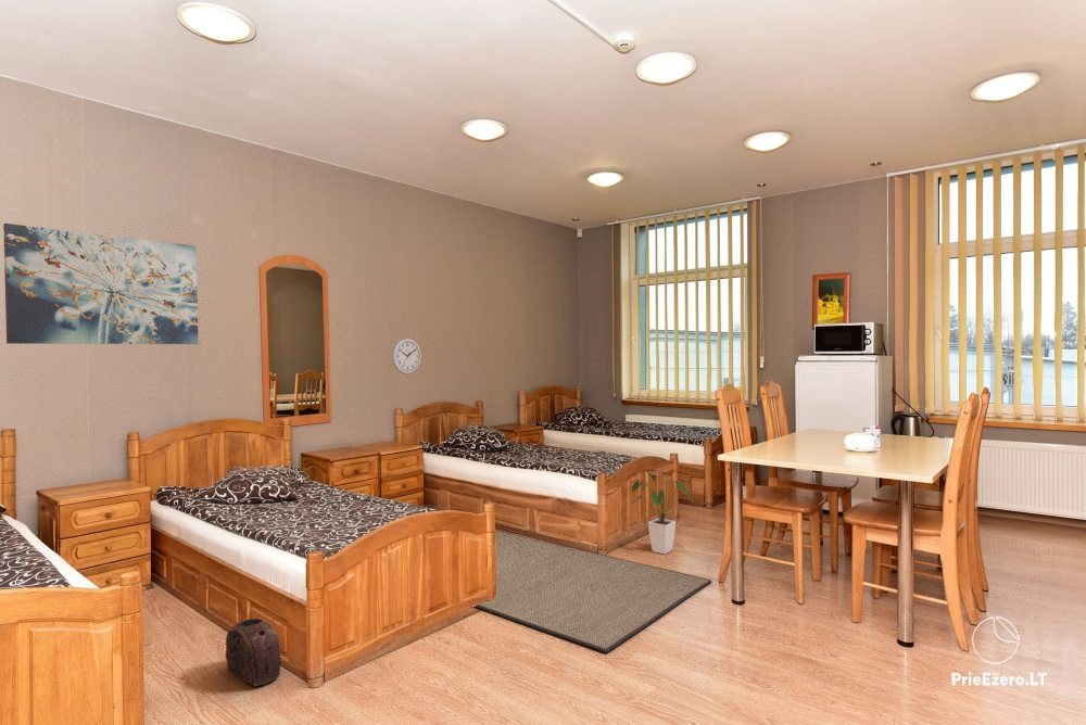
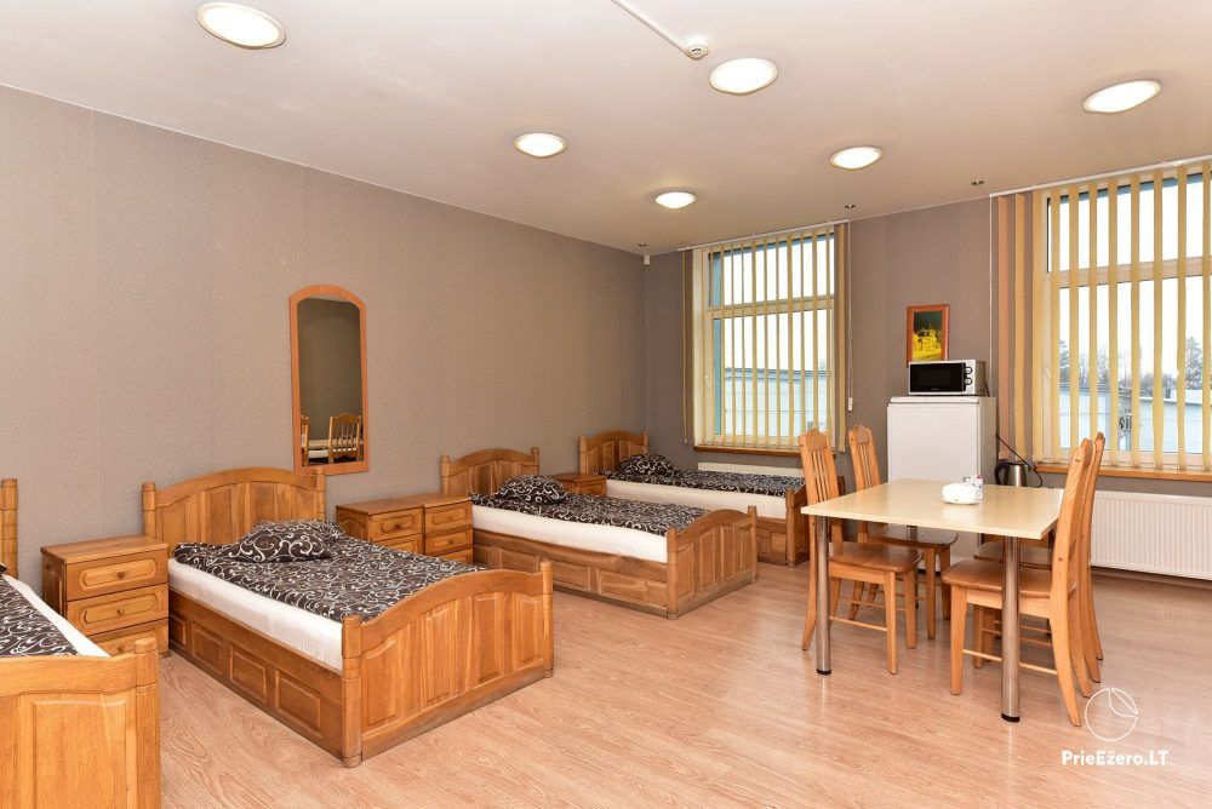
- wall art [2,222,200,345]
- wall clock [391,338,422,376]
- rug [475,530,712,653]
- house plant [631,471,695,556]
- bag [225,618,282,687]
